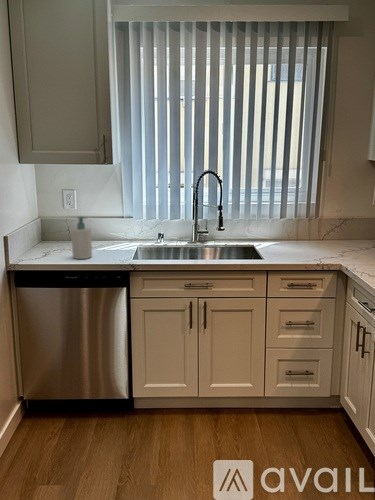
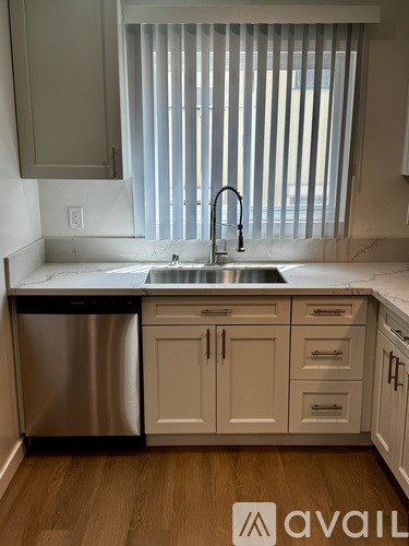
- soap bottle [70,215,93,260]
